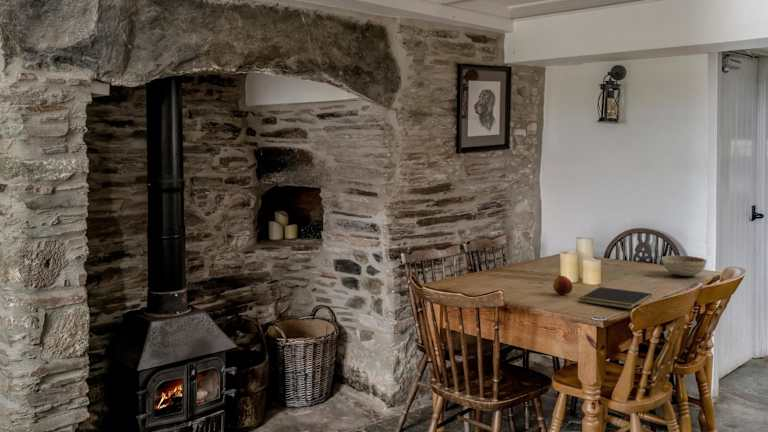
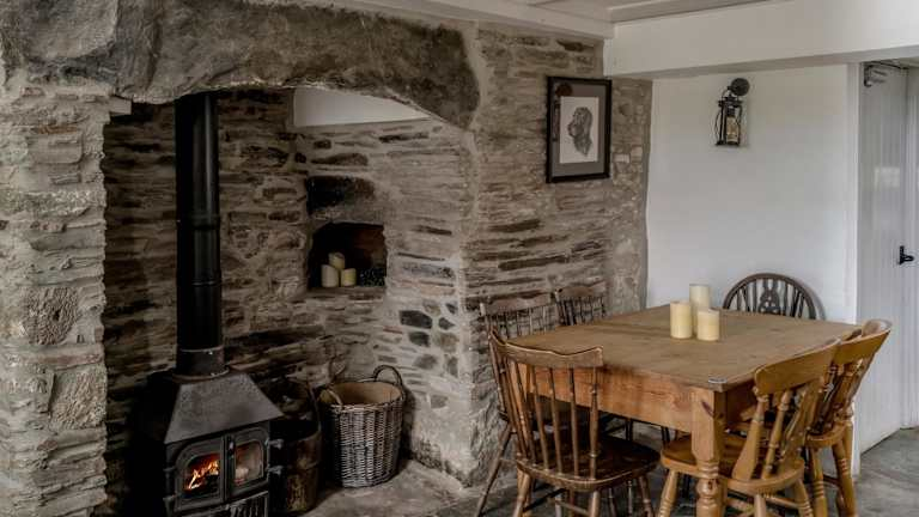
- decorative bowl [660,255,708,277]
- fruit [552,275,573,296]
- notepad [577,286,653,310]
